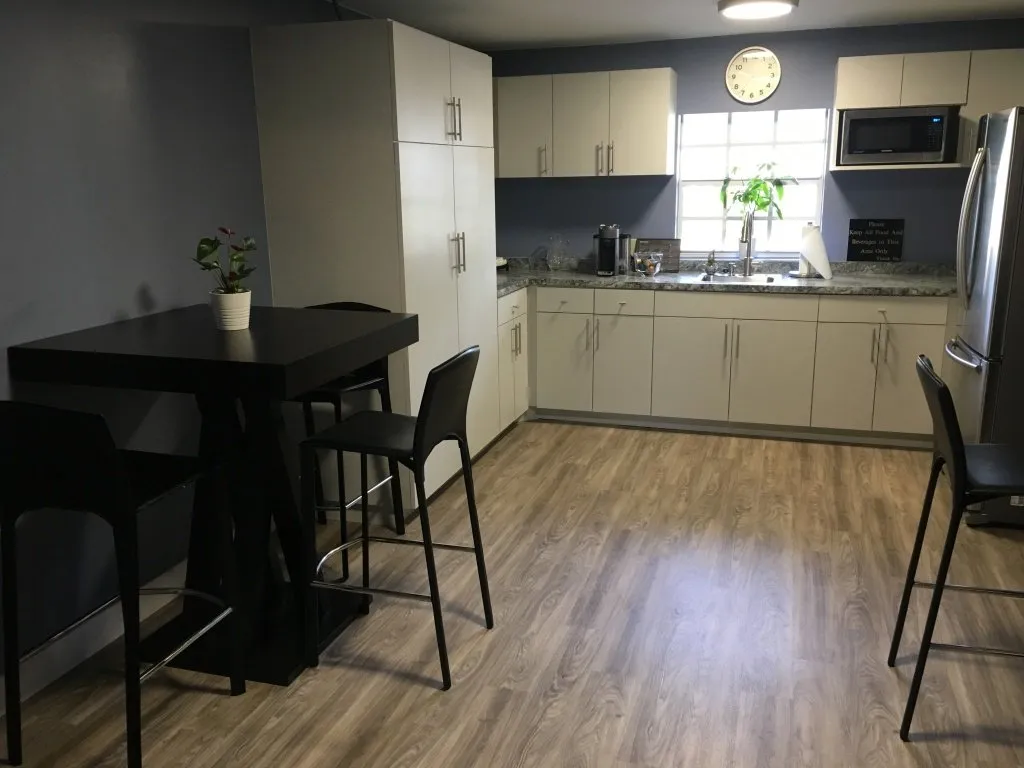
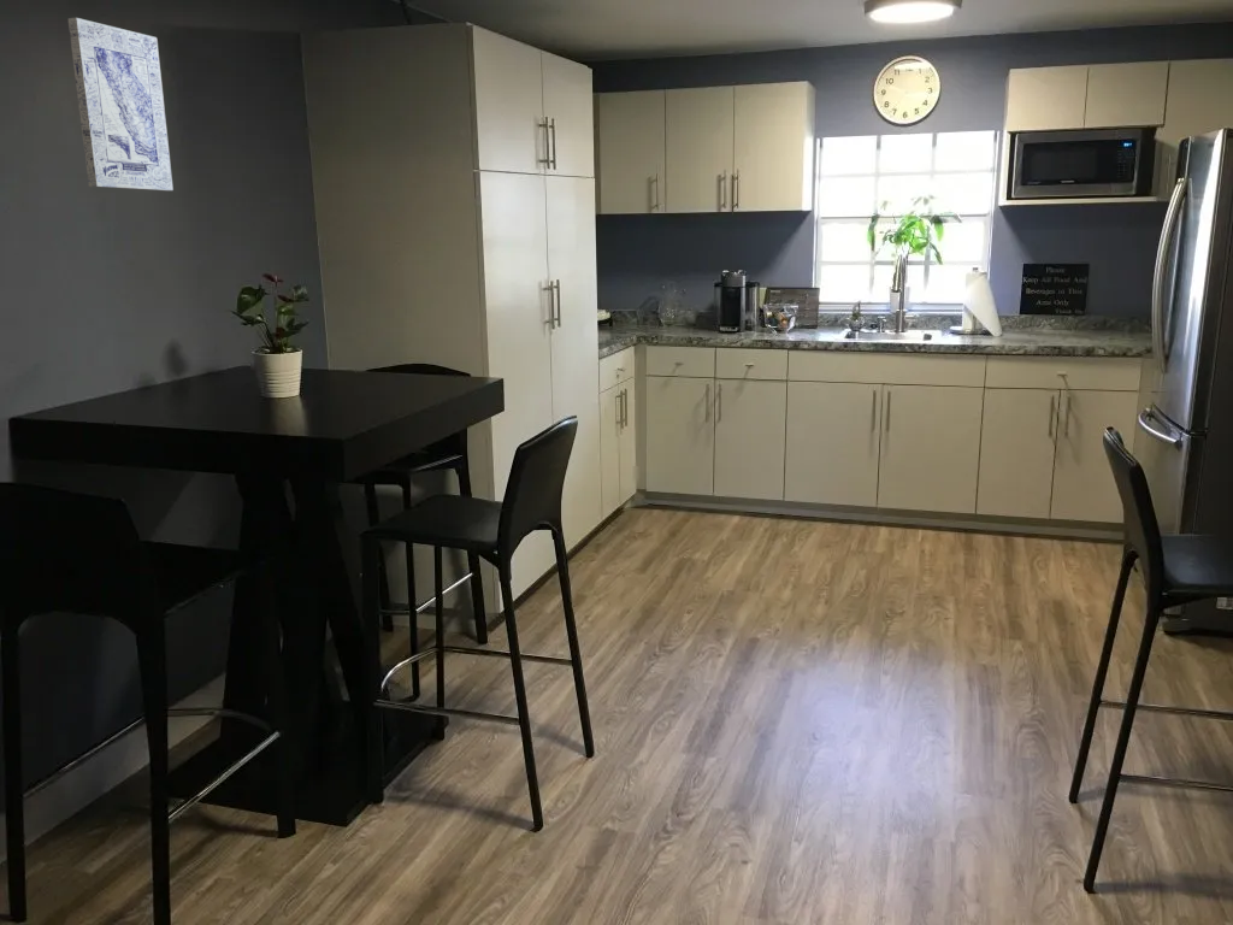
+ wall art [67,17,175,192]
